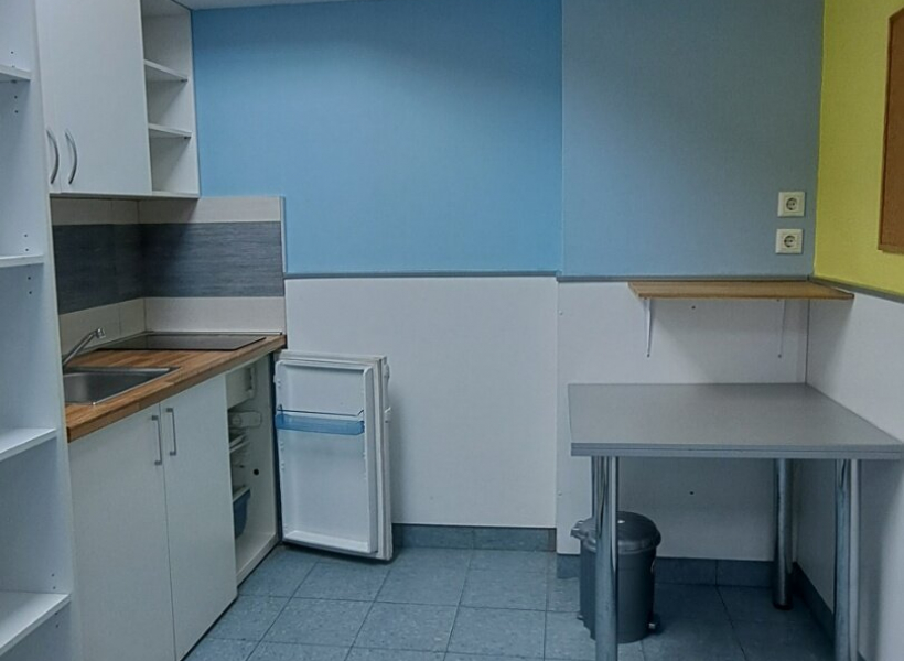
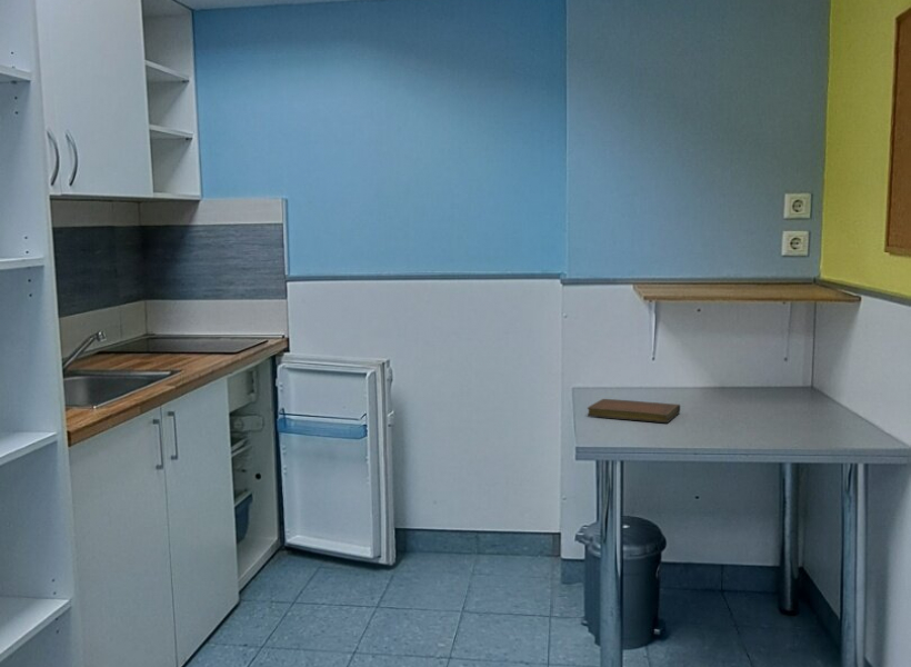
+ notebook [587,398,681,424]
